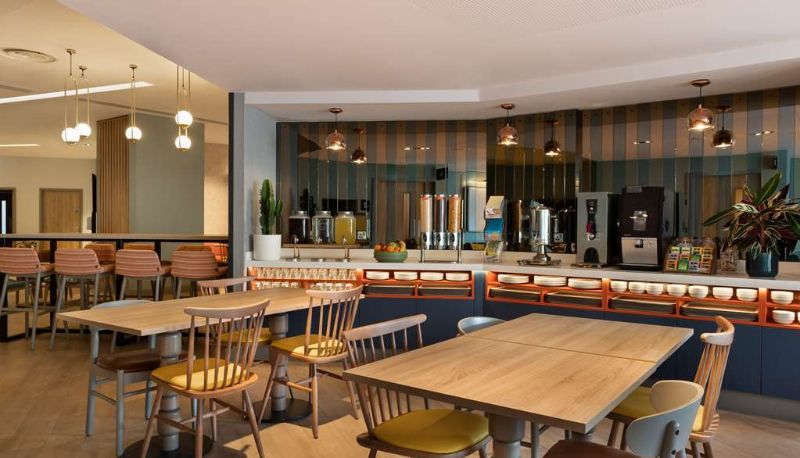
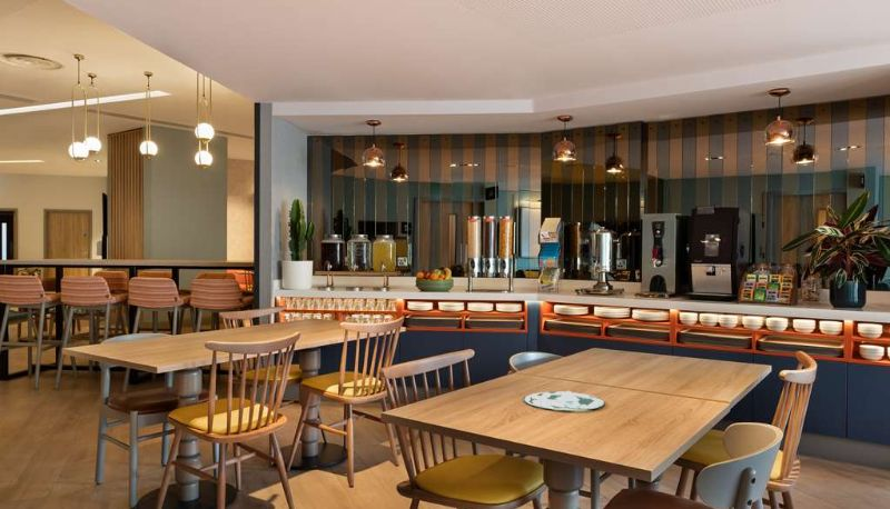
+ plate [523,390,605,411]
